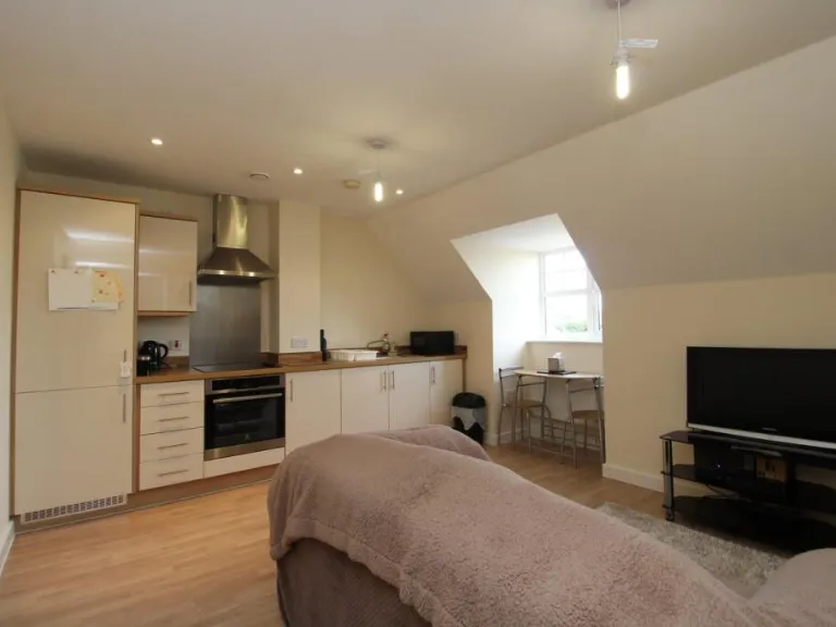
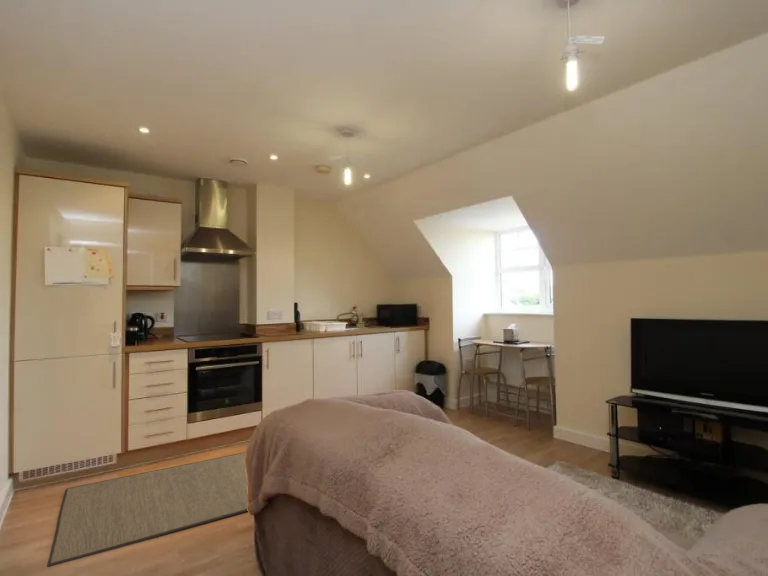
+ rug [46,451,248,568]
